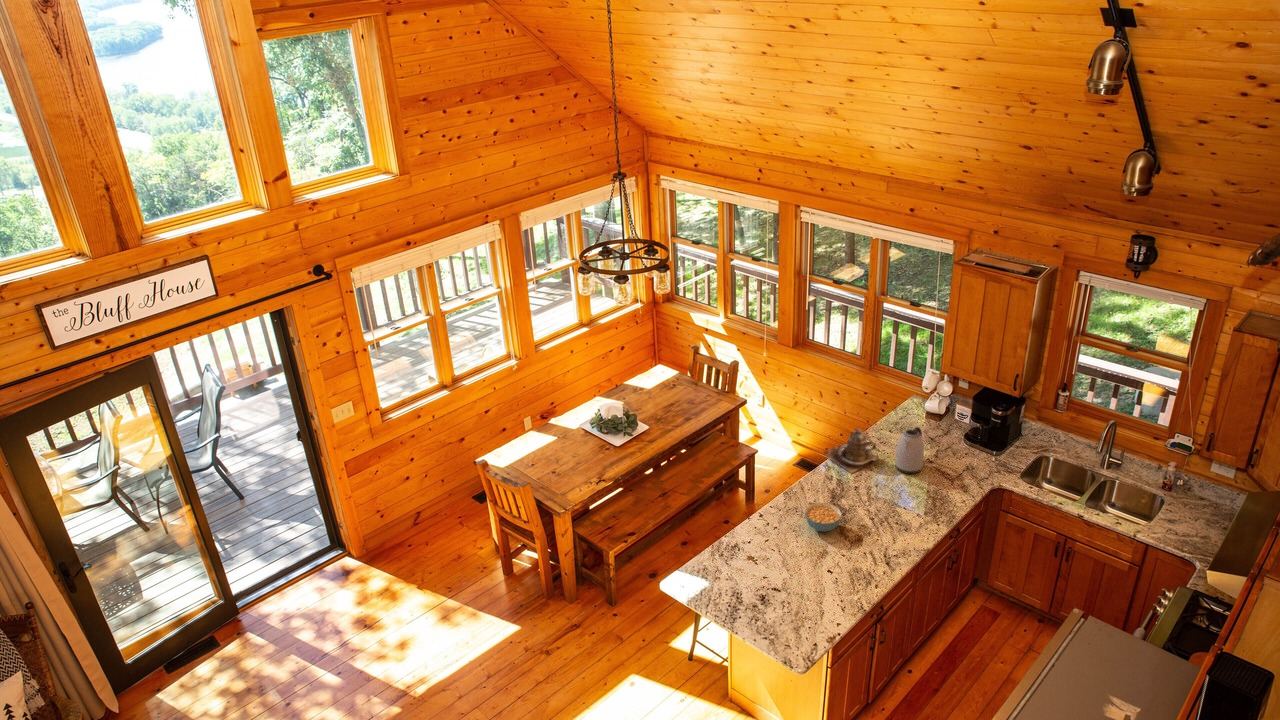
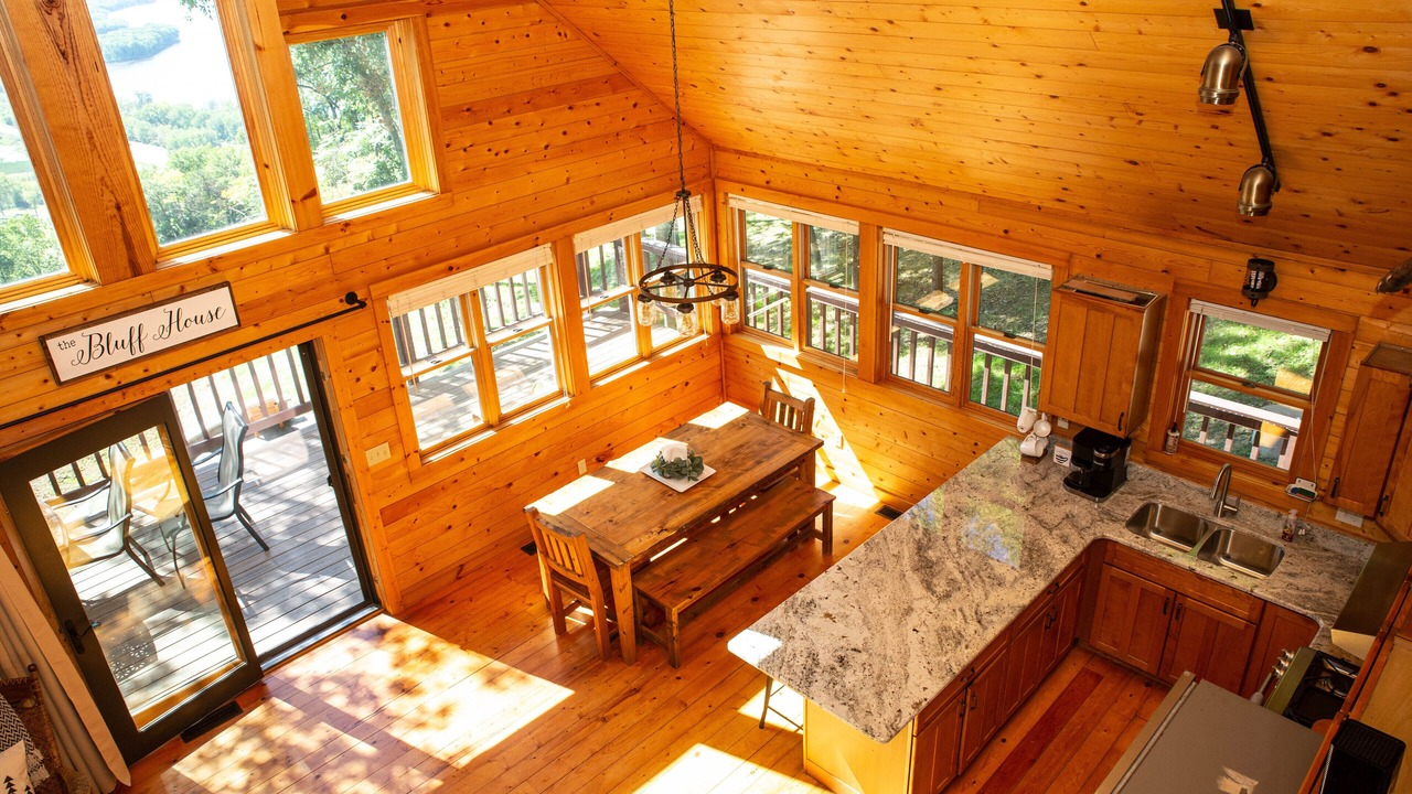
- cereal bowl [804,502,843,533]
- kettle [894,426,925,475]
- teapot [822,428,879,474]
